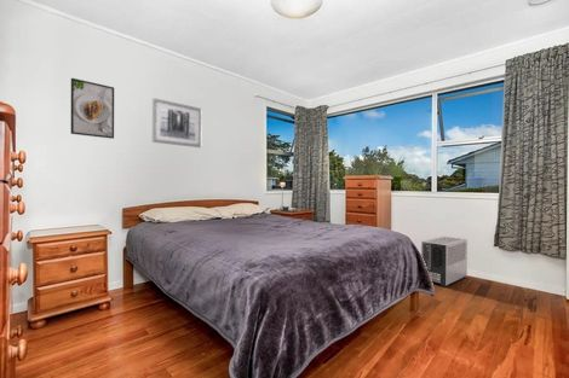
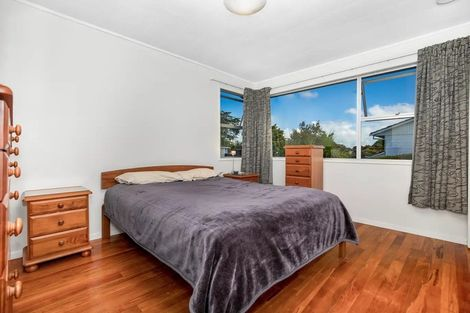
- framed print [70,77,115,140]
- air purifier [420,235,469,287]
- wall art [151,97,203,149]
